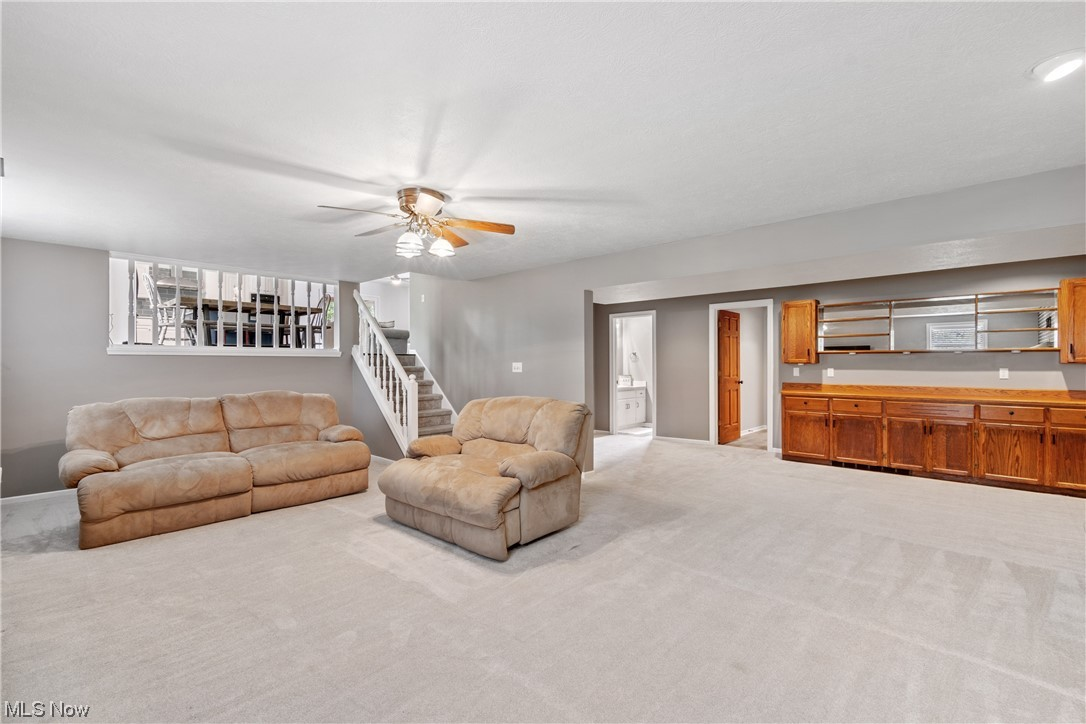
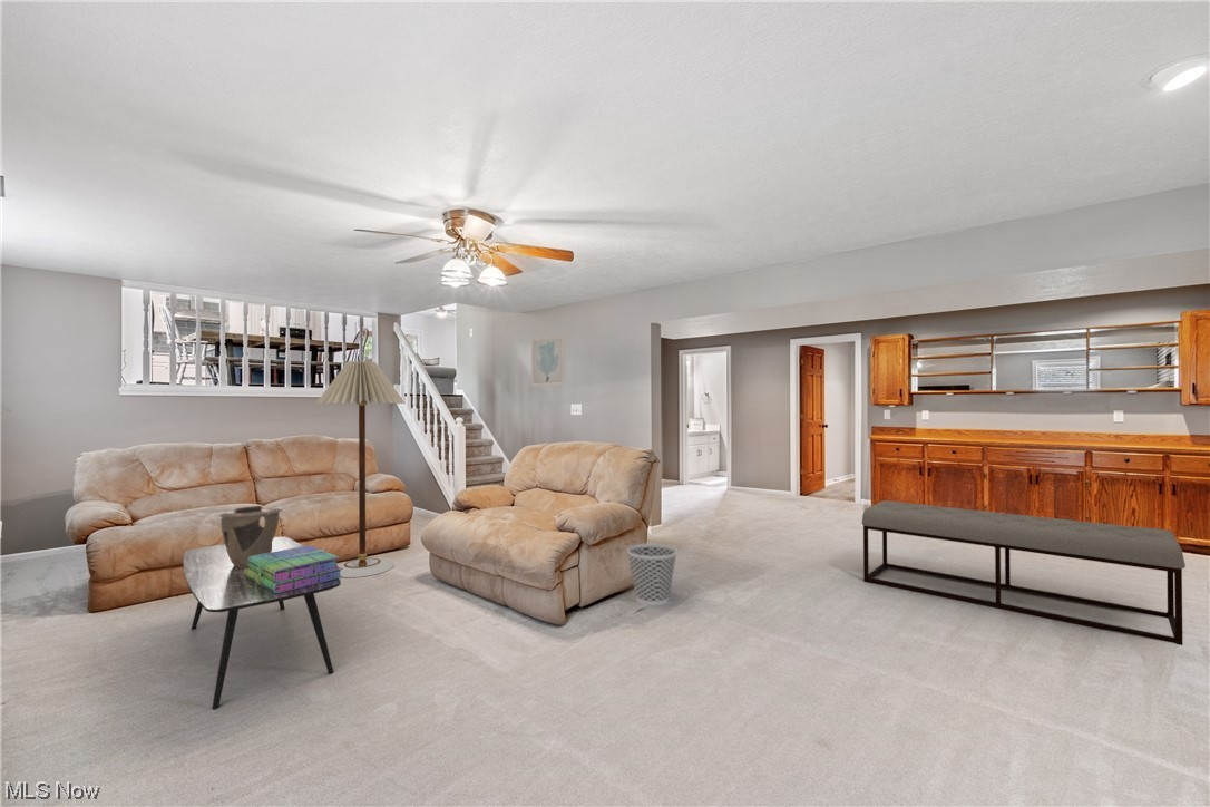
+ wall art [530,333,566,388]
+ wastebasket [626,543,679,606]
+ bench [861,499,1187,646]
+ floor lamp [314,360,407,578]
+ coffee table [183,536,342,710]
+ decorative bowl [218,505,284,567]
+ stack of books [244,544,343,594]
